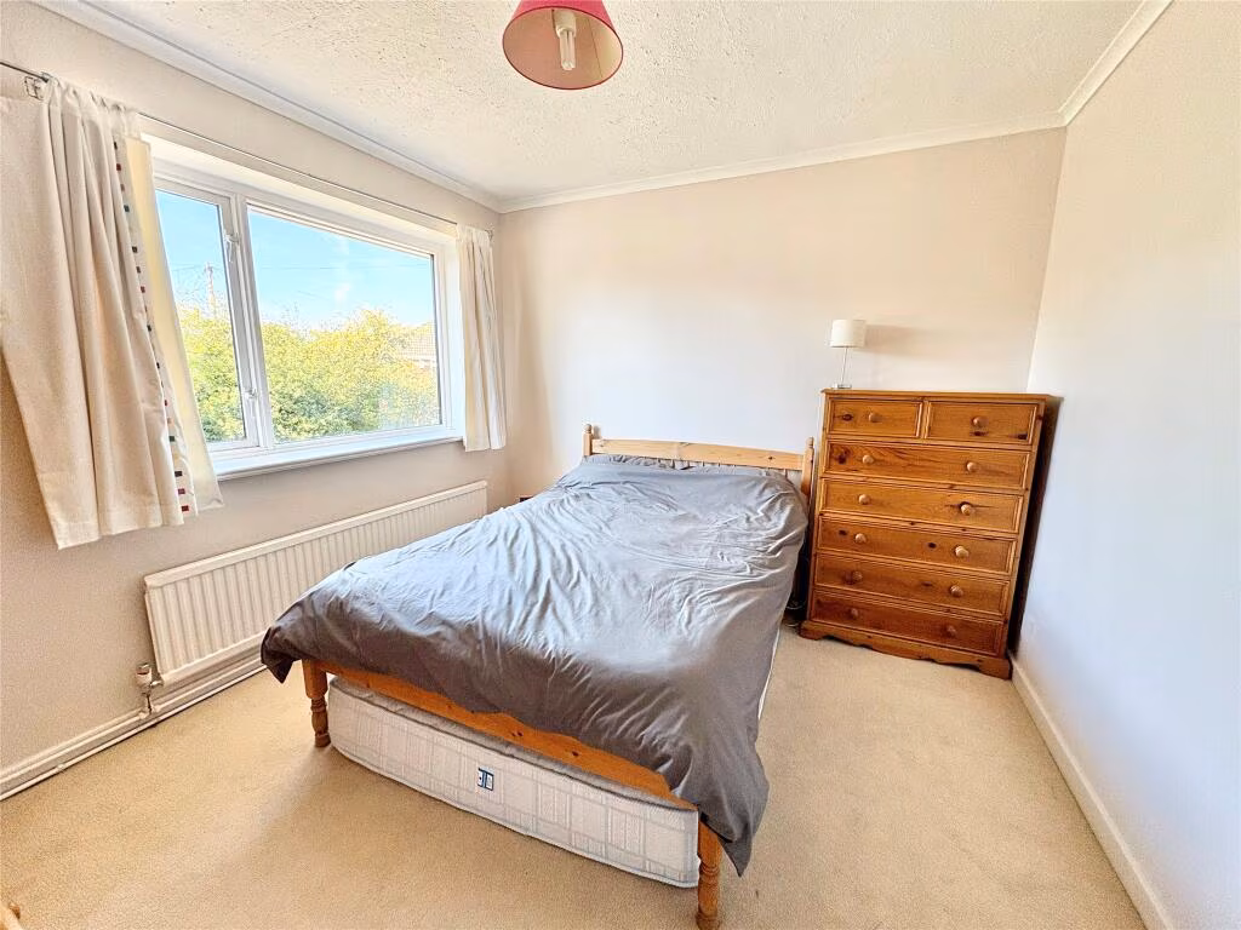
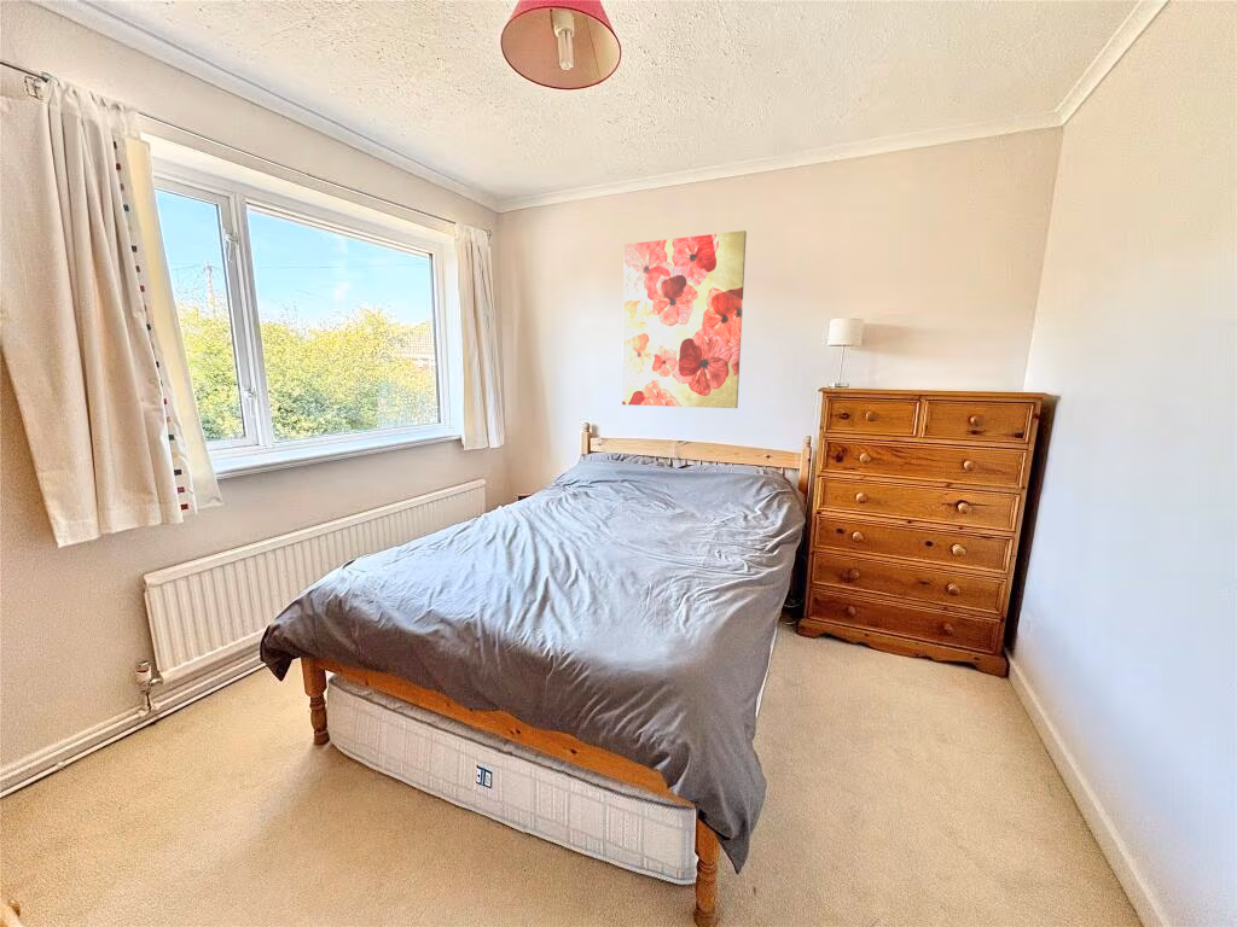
+ wall art [621,229,748,409]
